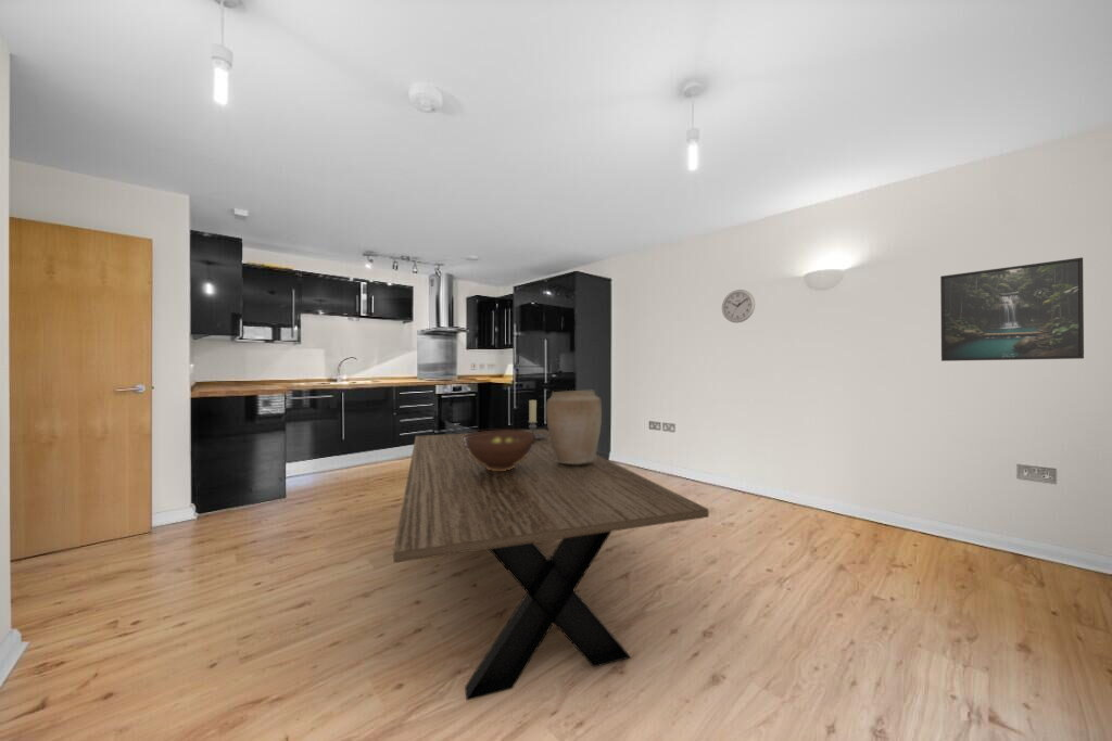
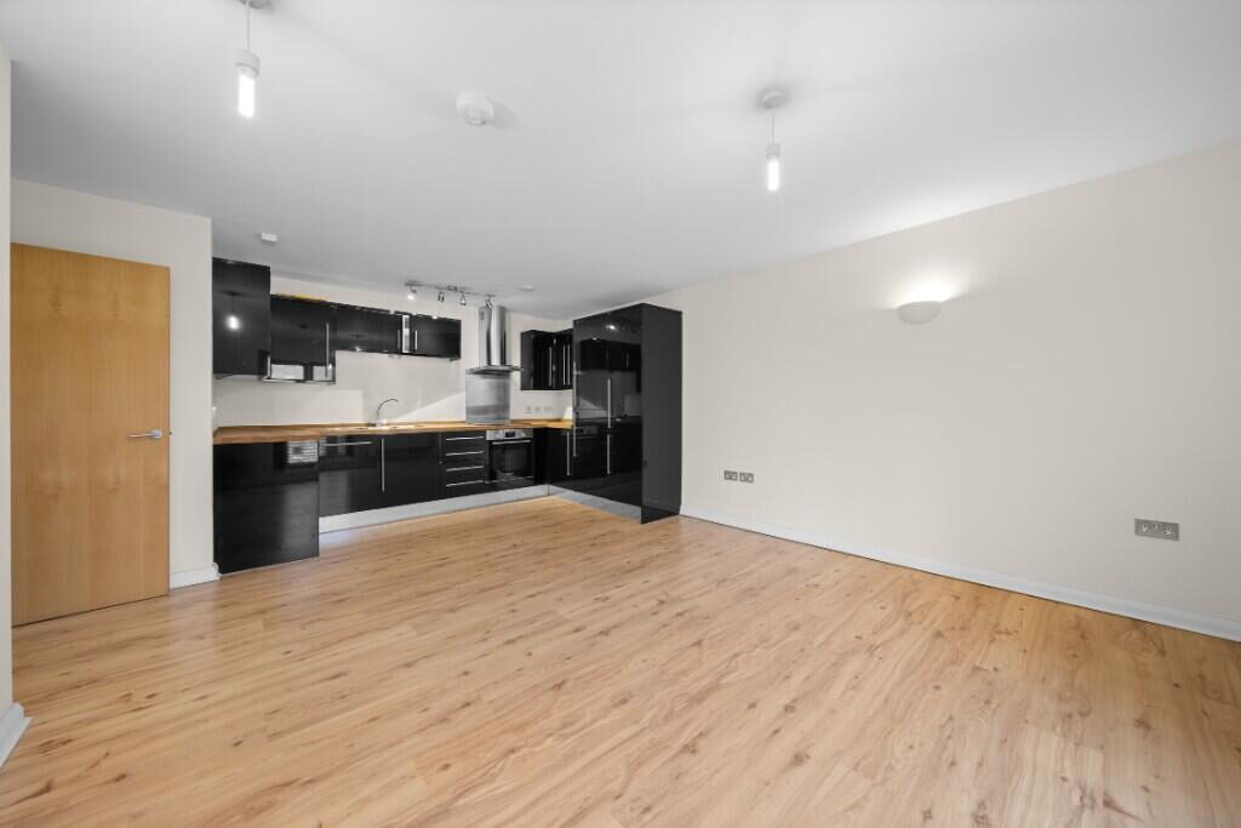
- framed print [939,256,1085,362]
- vase [545,389,603,464]
- candle holder [527,398,547,440]
- wall clock [721,289,757,323]
- dining table [392,429,710,702]
- fruit bowl [464,430,535,471]
